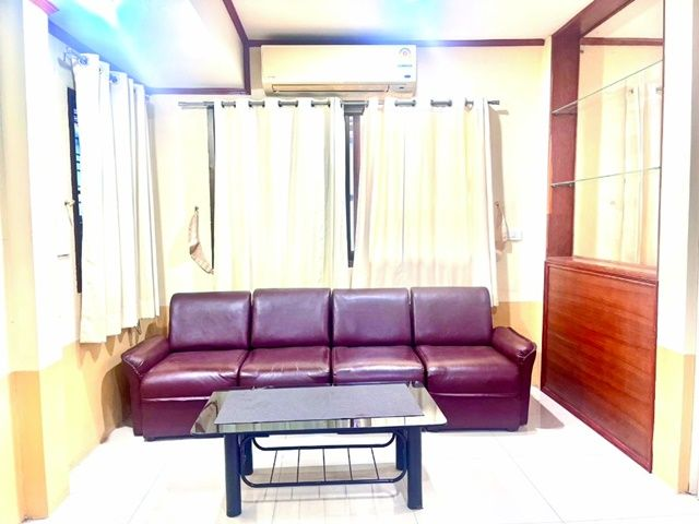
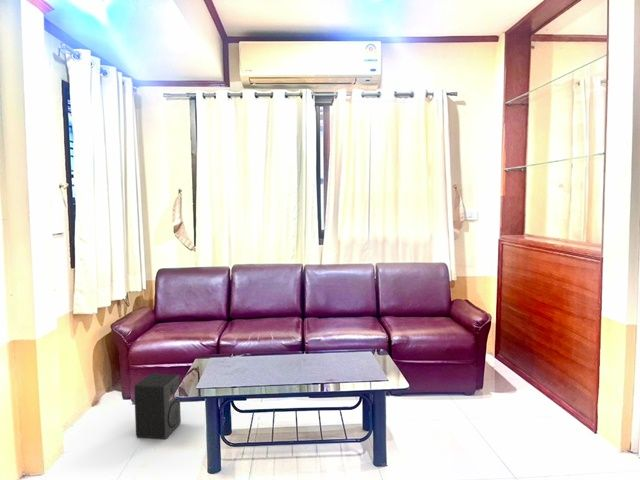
+ speaker [133,373,182,440]
